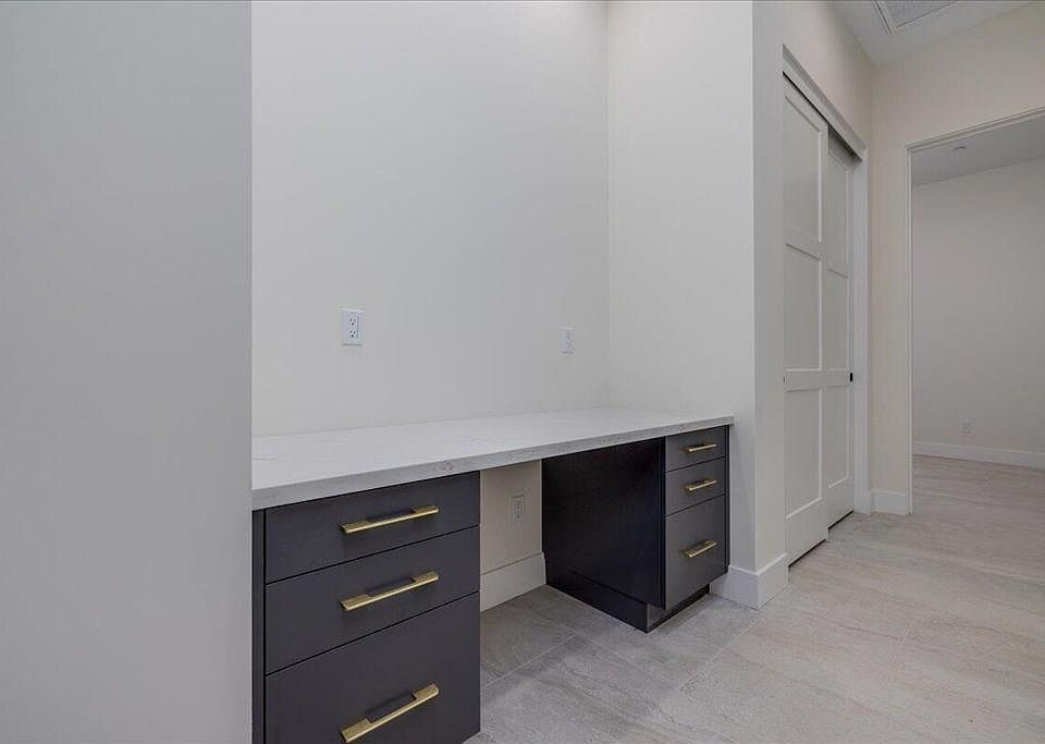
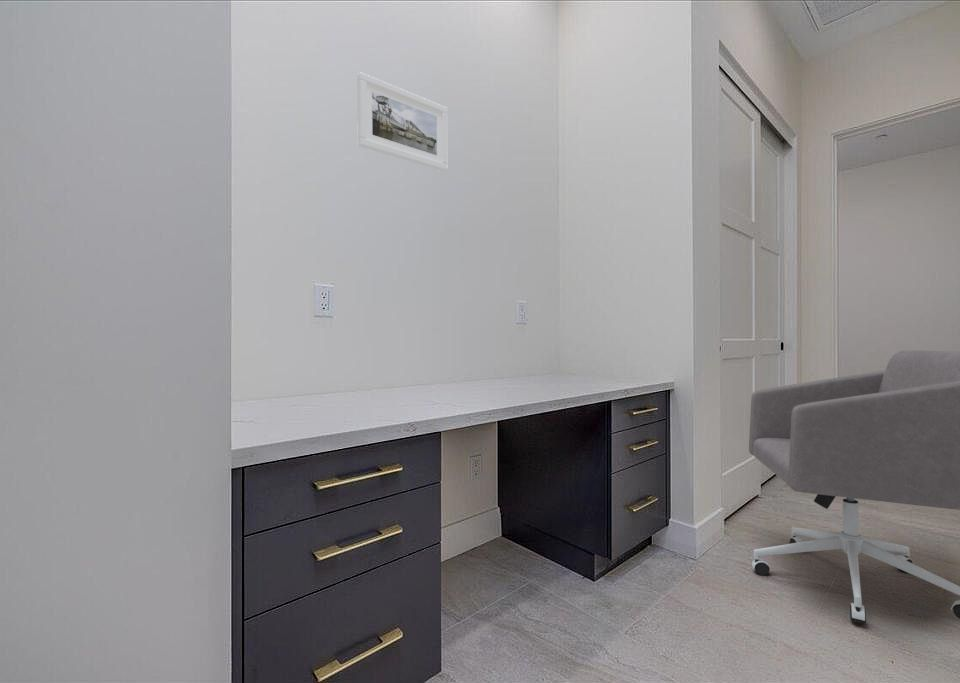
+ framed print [356,72,449,173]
+ office chair [748,349,960,625]
